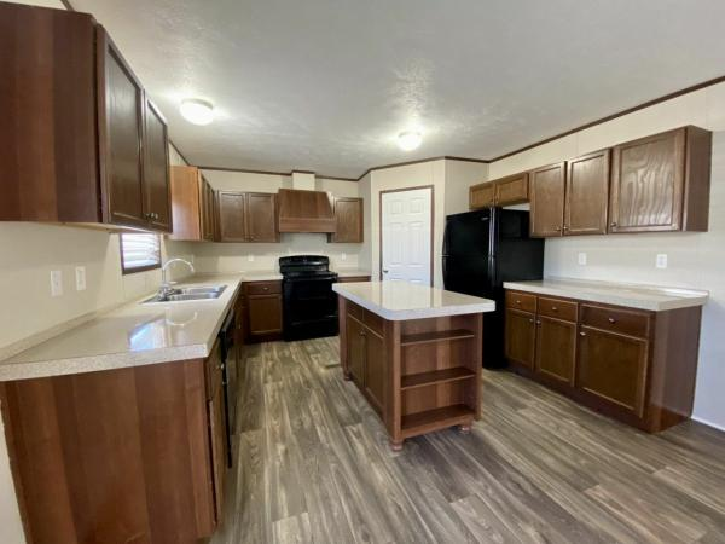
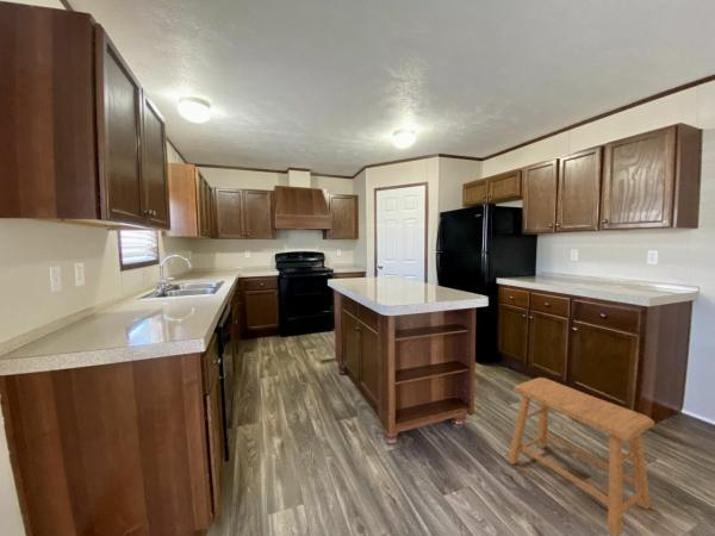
+ stool [506,376,655,536]
